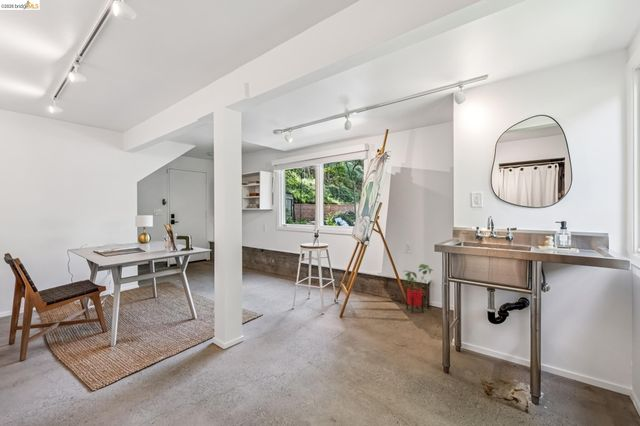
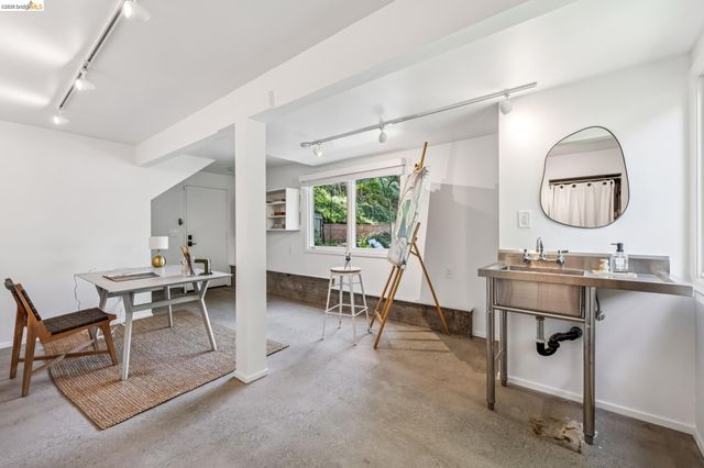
- house plant [402,263,435,314]
